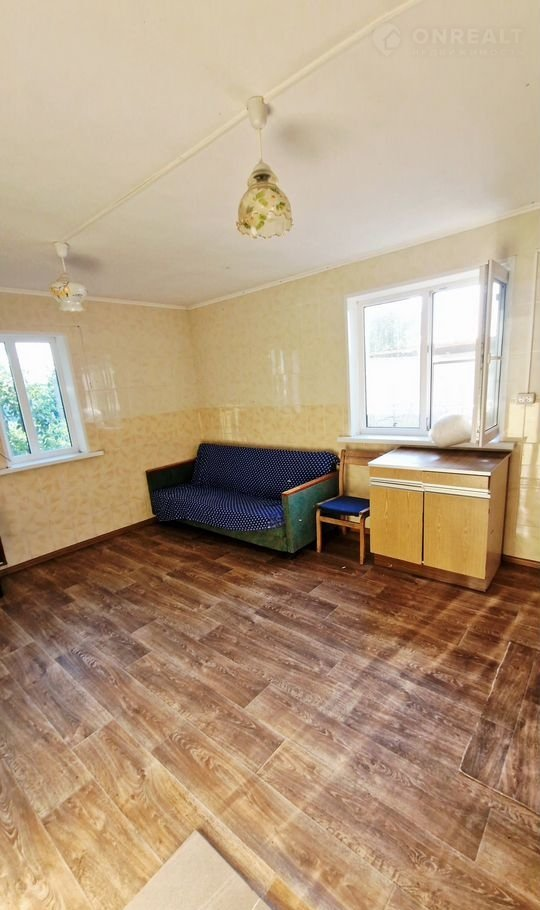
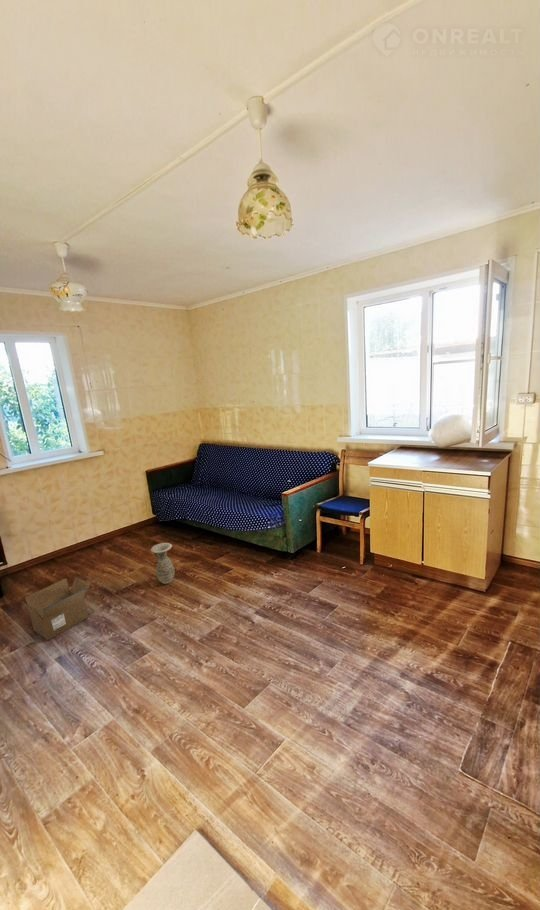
+ cardboard box [21,576,92,641]
+ ceramic jug [150,542,176,585]
